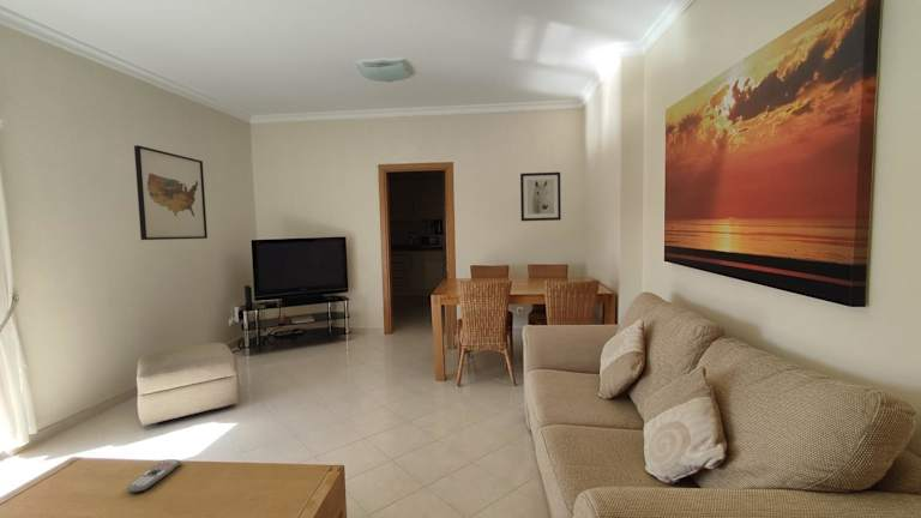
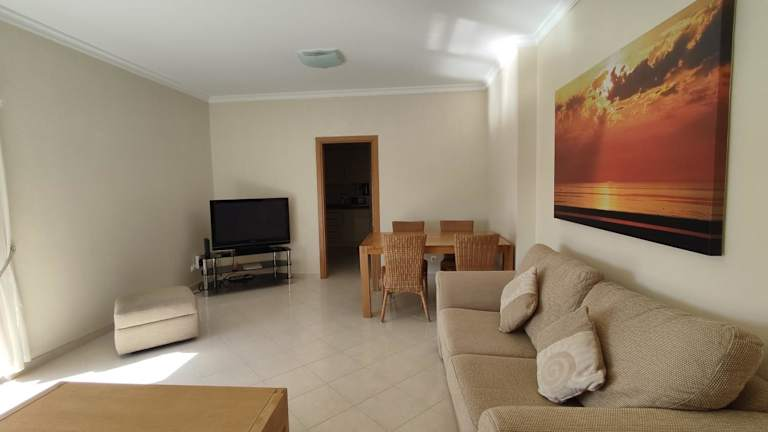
- remote control [126,458,182,494]
- wall art [133,144,209,241]
- wall art [519,171,562,222]
